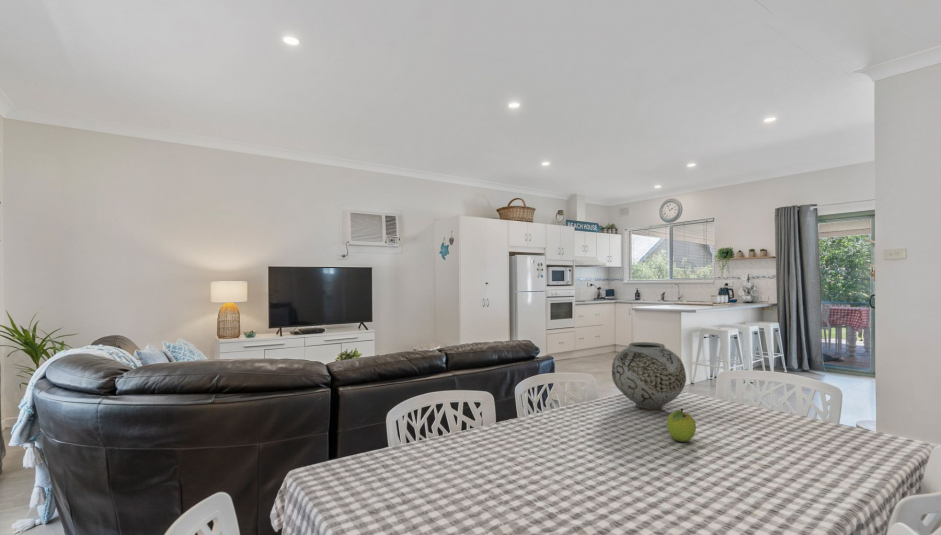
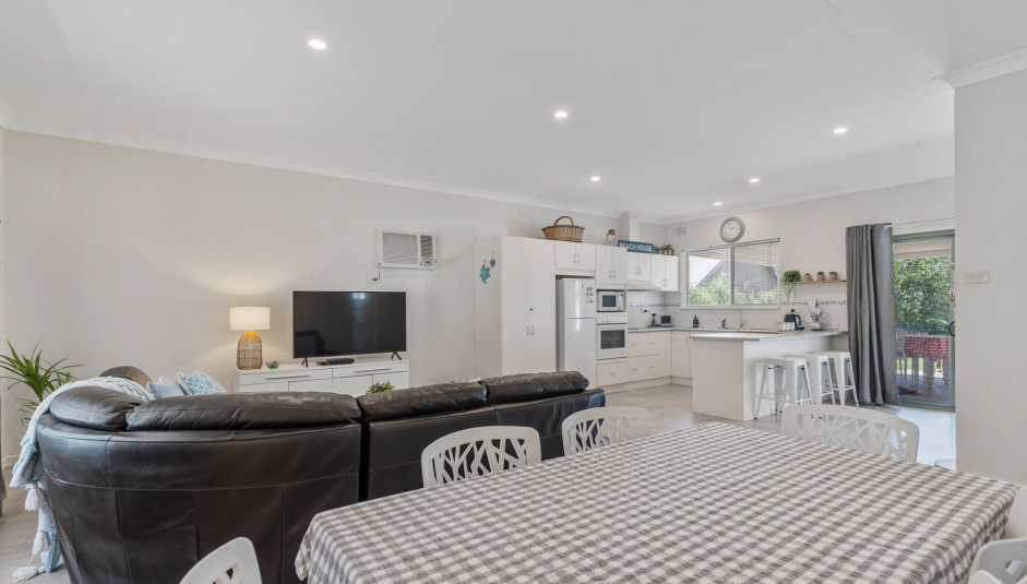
- fruit [666,408,697,443]
- vase [611,341,687,411]
